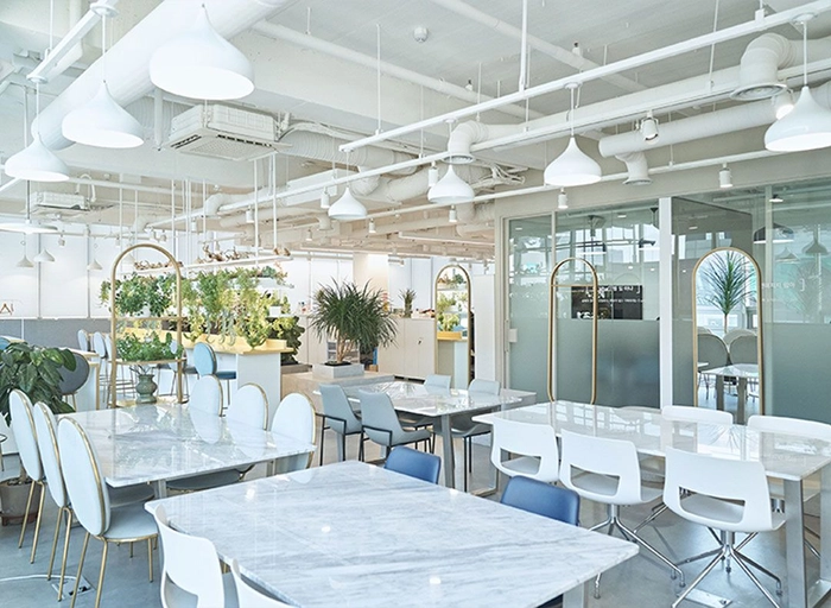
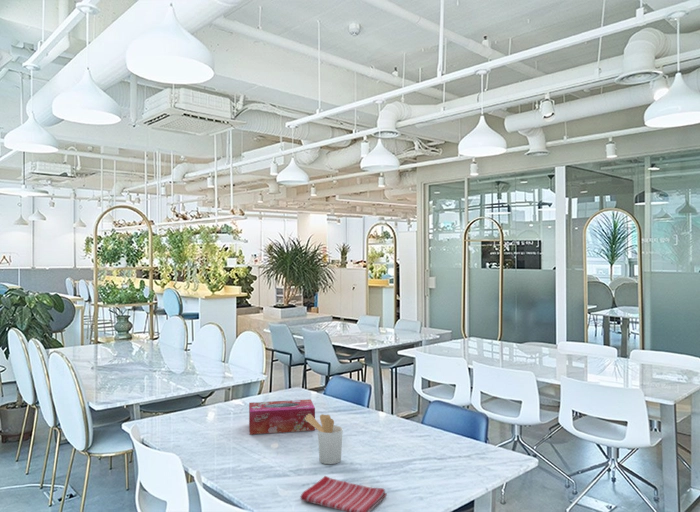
+ utensil holder [305,413,344,465]
+ dish towel [299,475,388,512]
+ tissue box [248,398,316,435]
